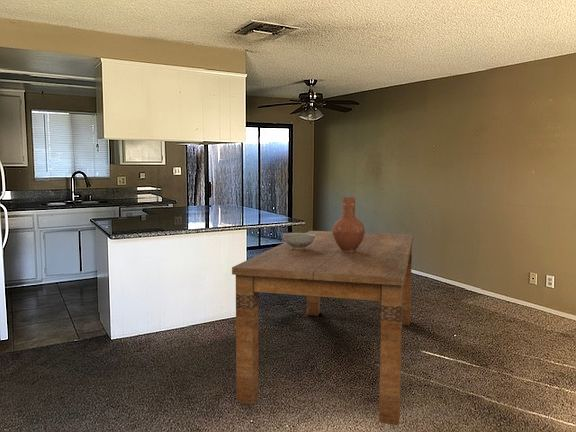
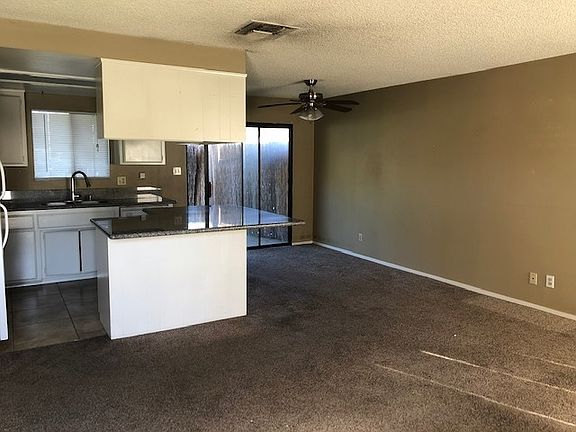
- dining table [231,230,414,426]
- decorative bowl [282,232,315,250]
- vase [331,197,366,252]
